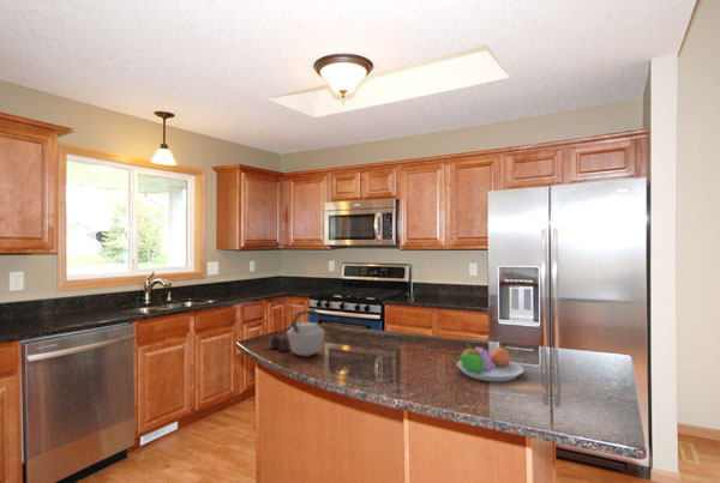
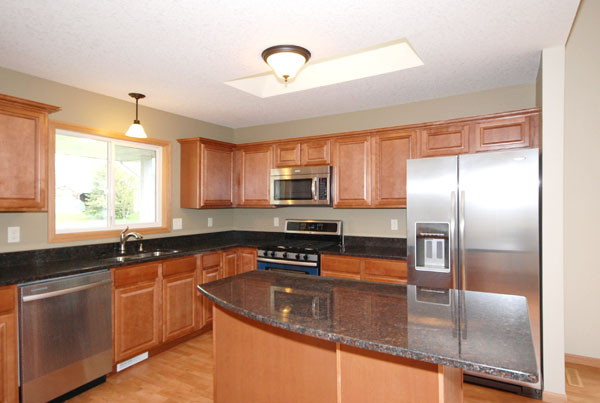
- kettle [269,308,326,357]
- fruit bowl [451,343,526,382]
